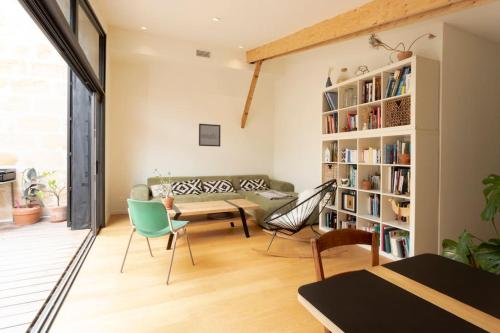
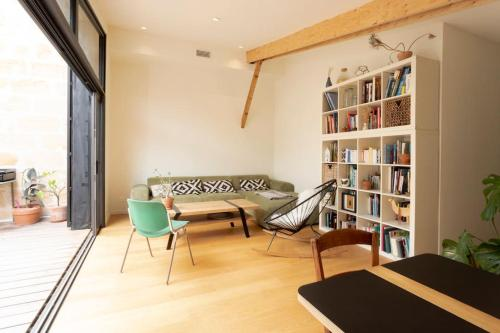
- wall art [198,123,221,148]
